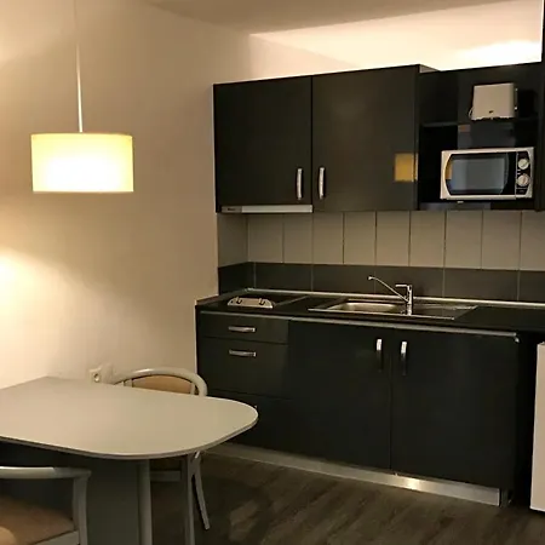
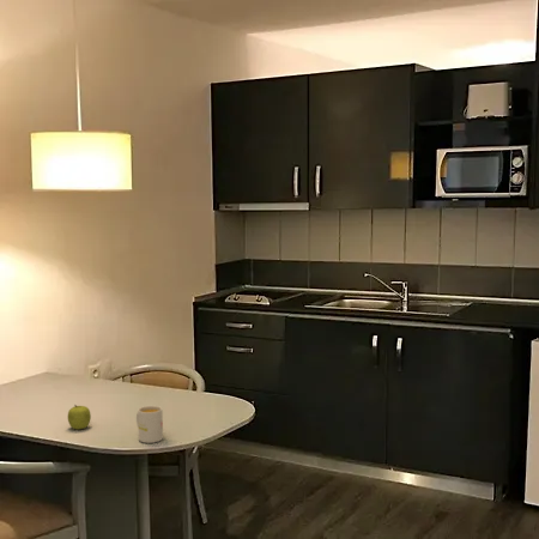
+ fruit [67,404,92,430]
+ mug [135,405,164,444]
